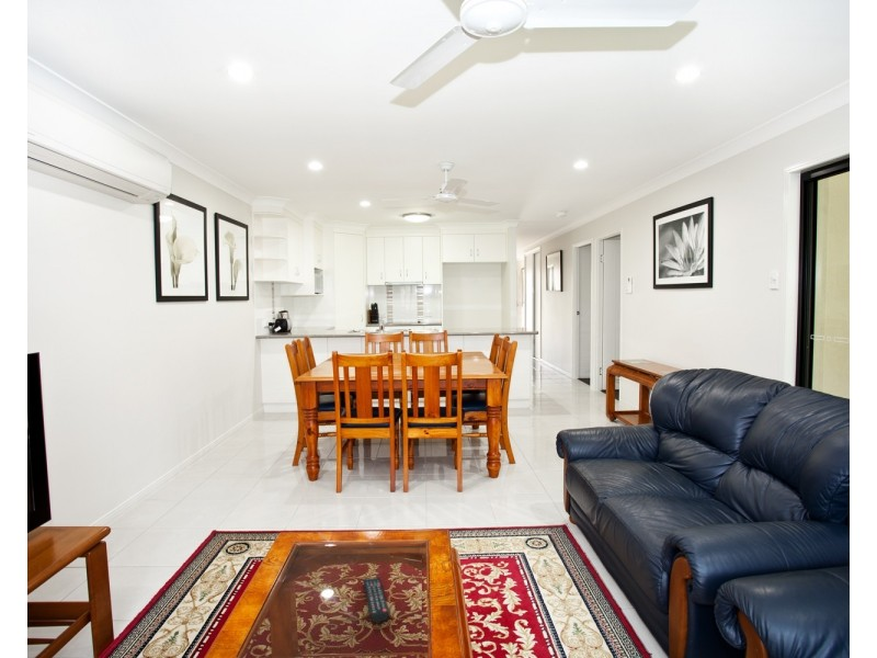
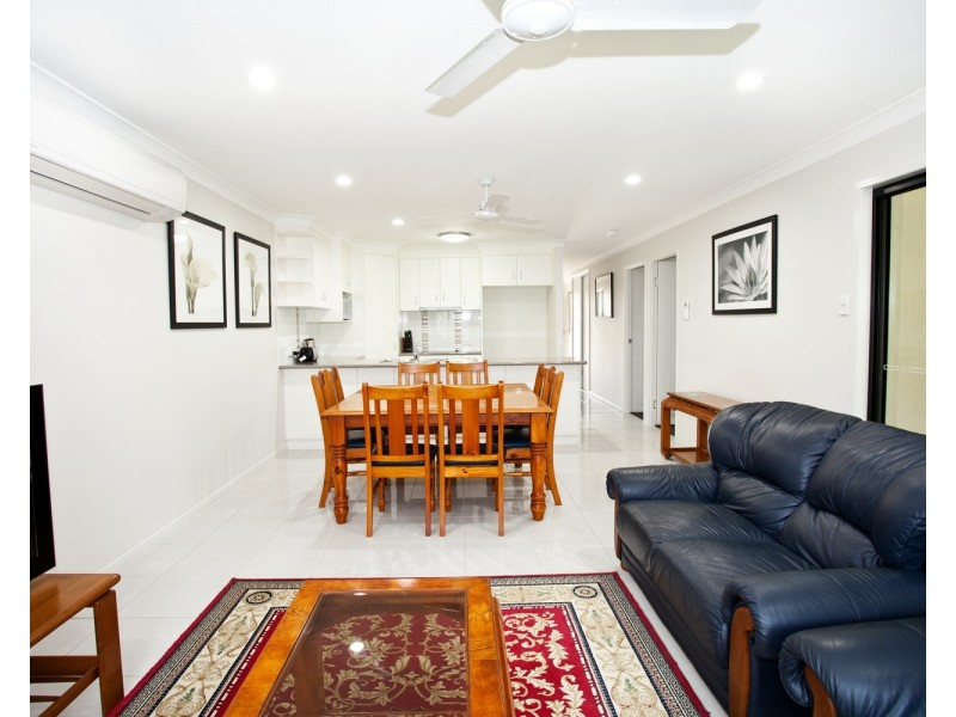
- remote control [362,576,390,623]
